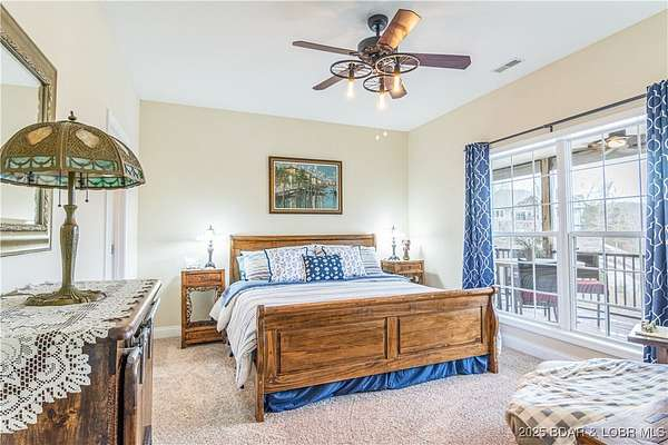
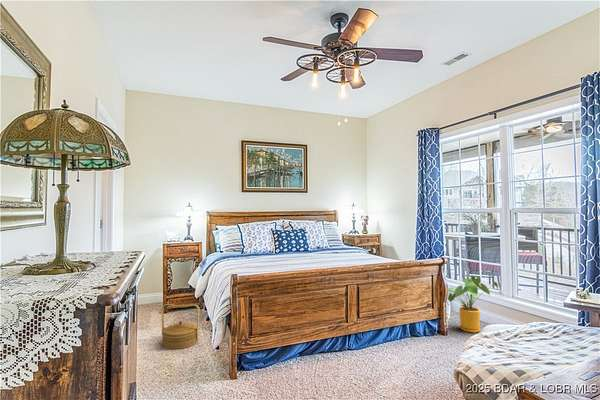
+ basket [160,303,201,350]
+ house plant [447,275,502,333]
